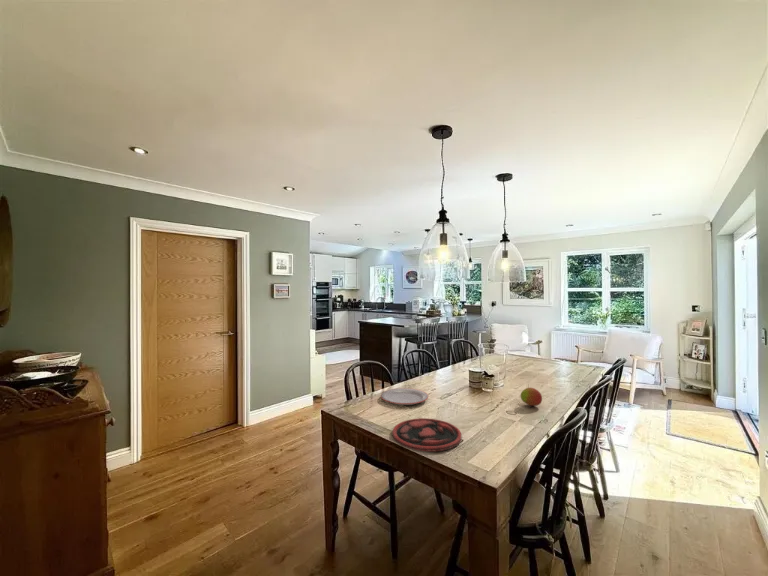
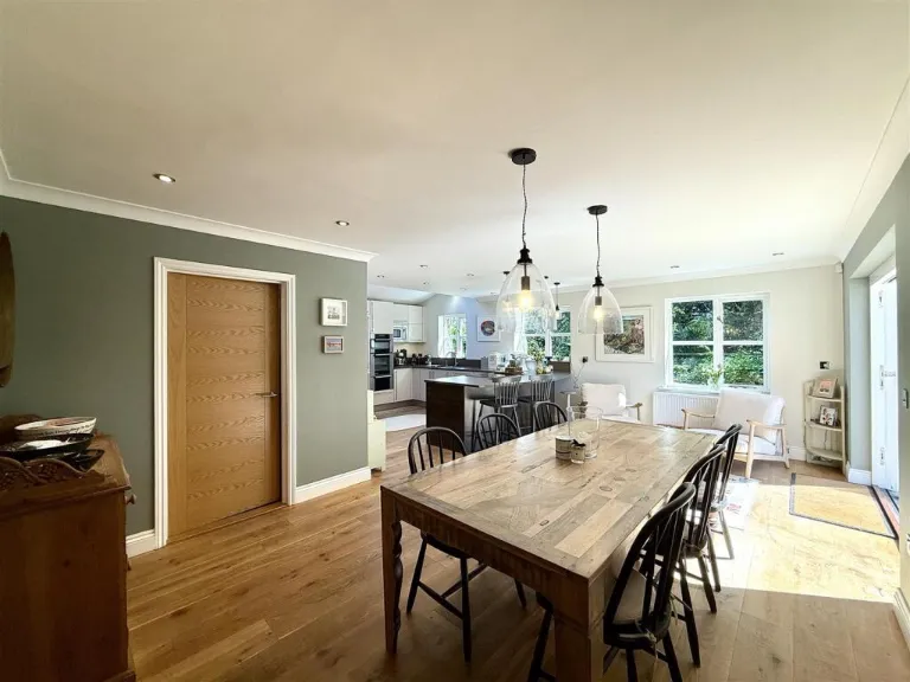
- plate [391,417,462,452]
- plate [380,387,429,406]
- fruit [520,387,543,407]
